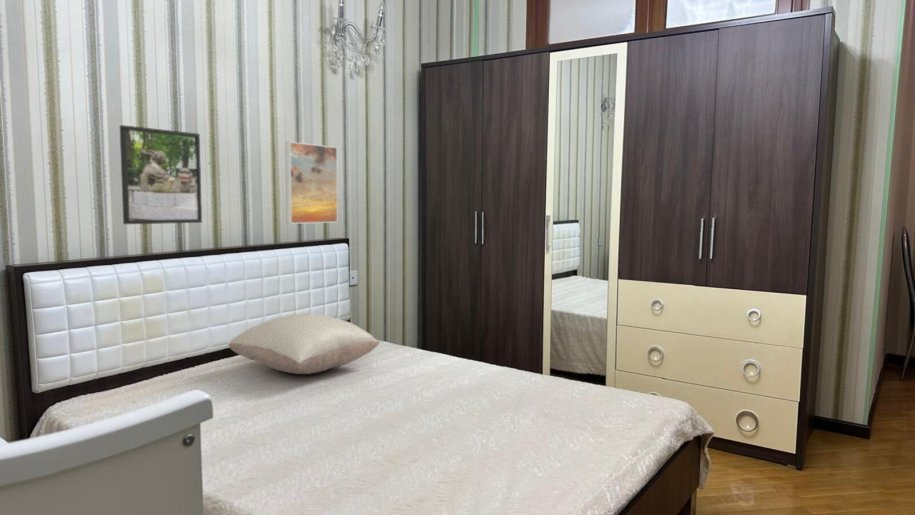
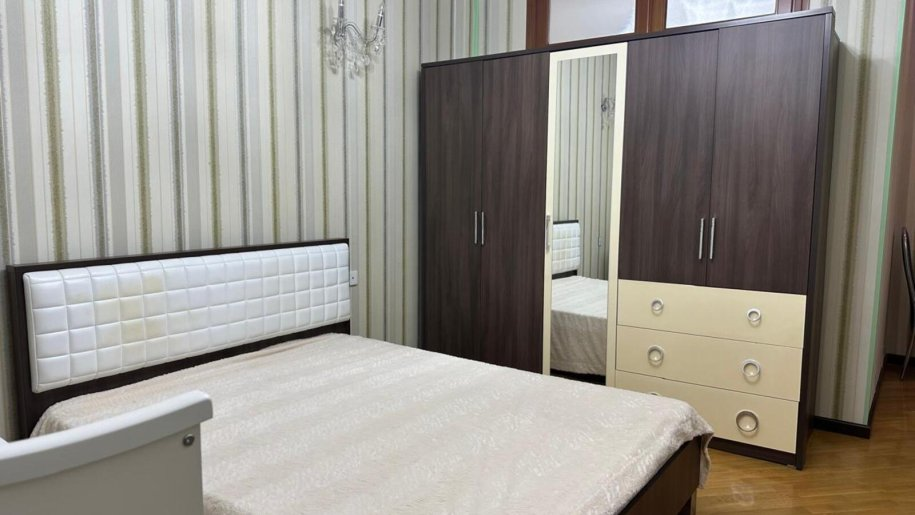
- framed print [119,124,203,225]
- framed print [285,141,339,225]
- pillow [227,313,381,375]
